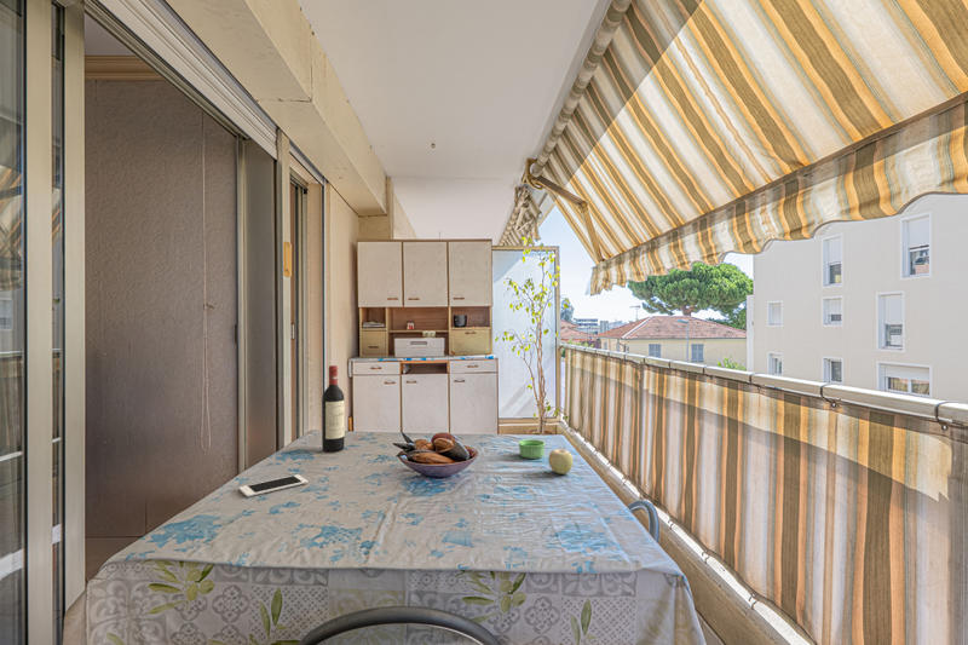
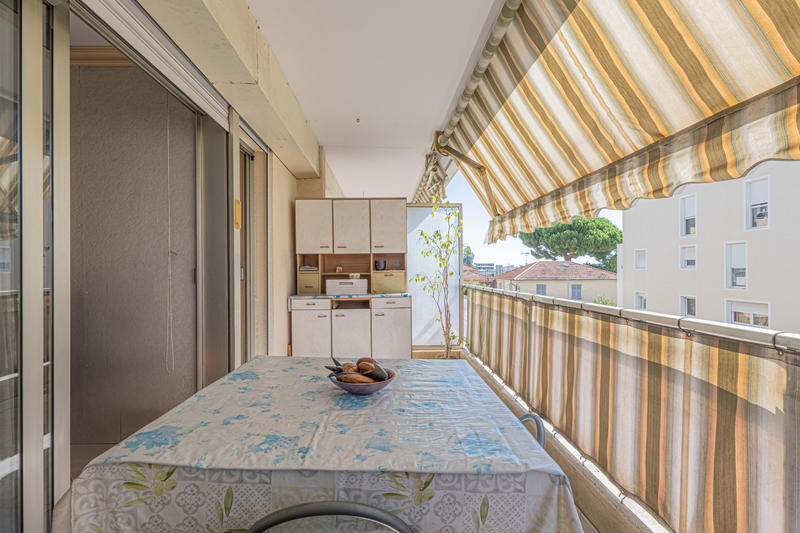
- wine bottle [321,364,346,454]
- cell phone [238,473,309,499]
- ramekin [518,438,546,460]
- fruit [547,447,574,476]
